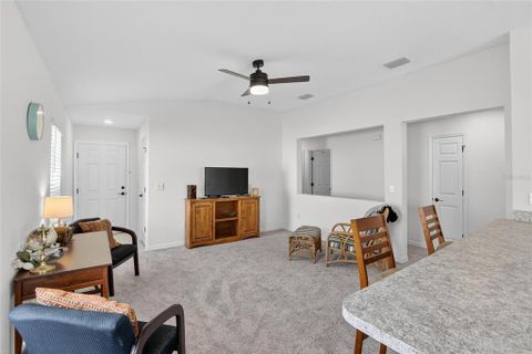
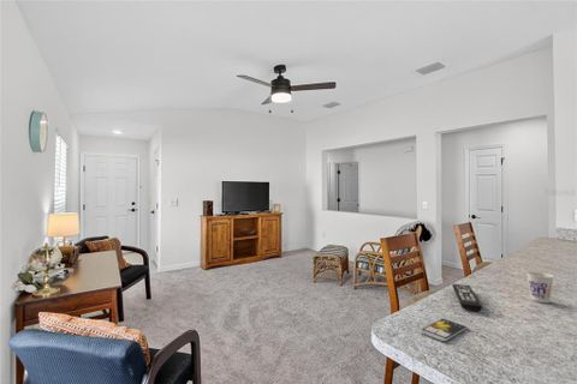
+ smartphone [420,317,469,342]
+ cup [525,270,555,304]
+ remote control [451,283,483,312]
